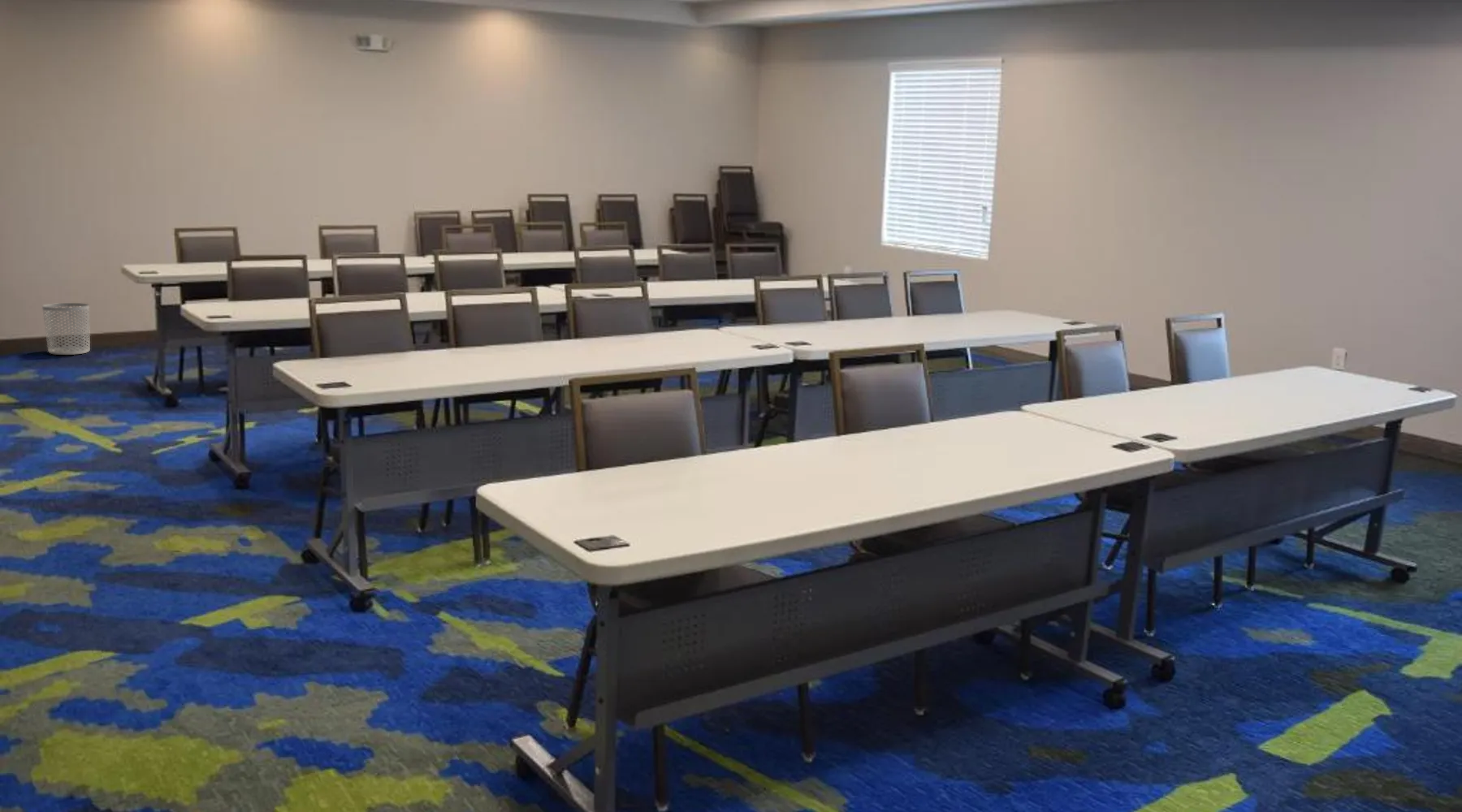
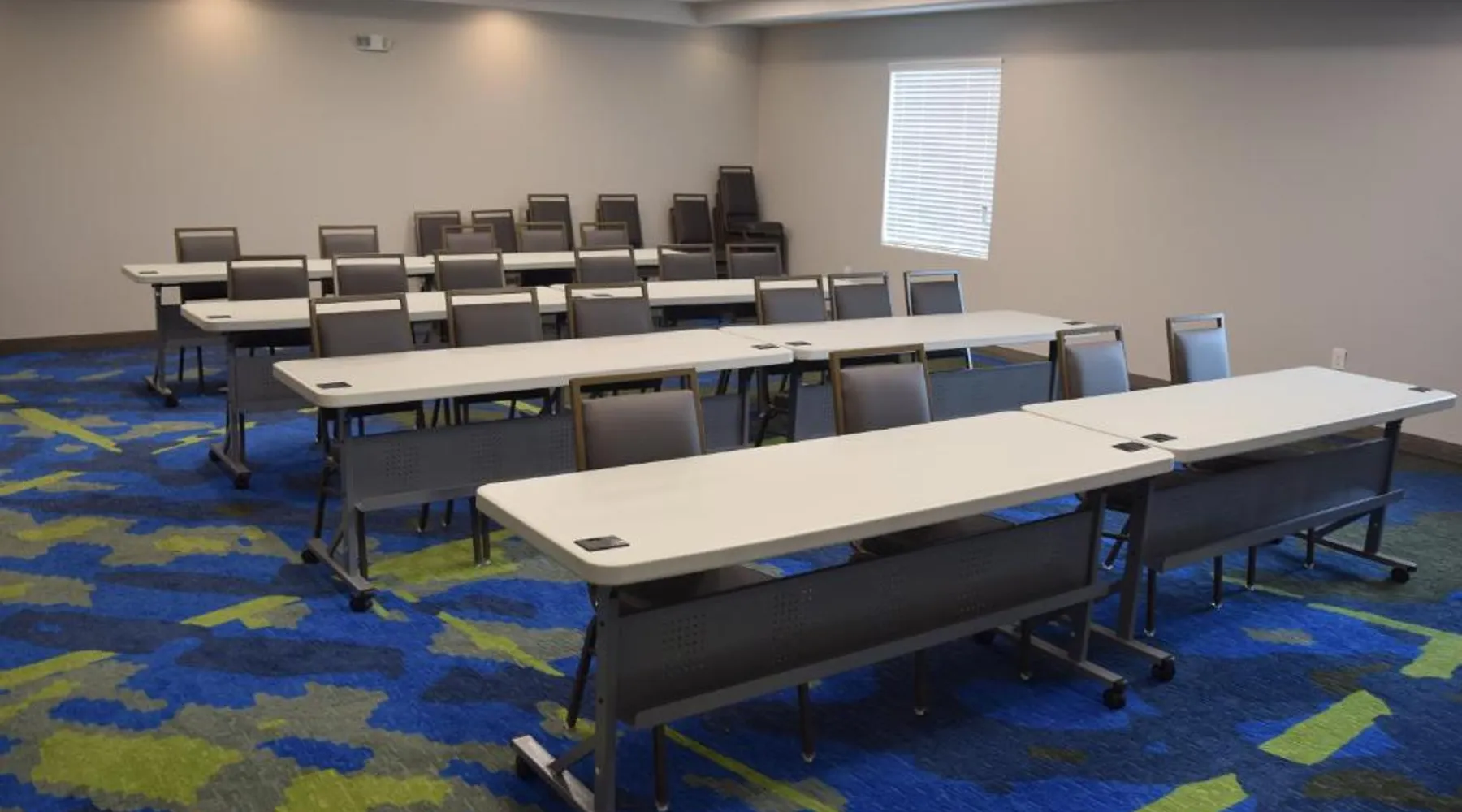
- waste bin [41,302,91,356]
